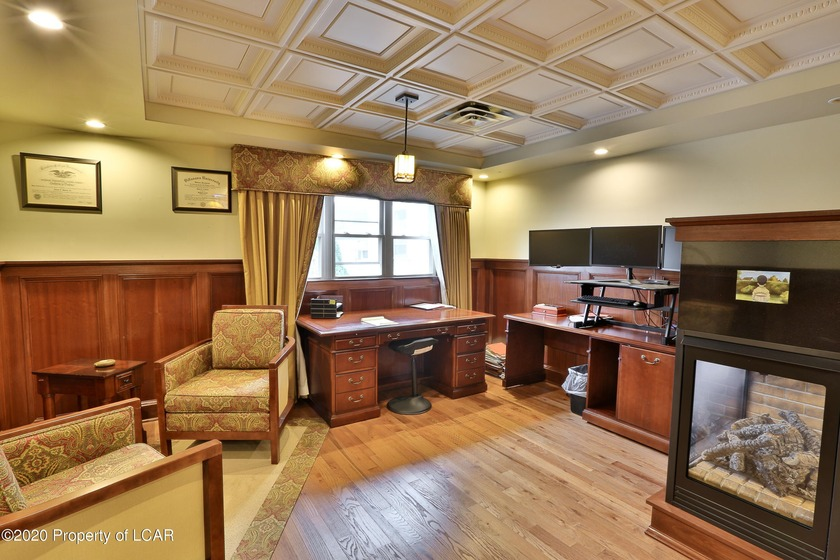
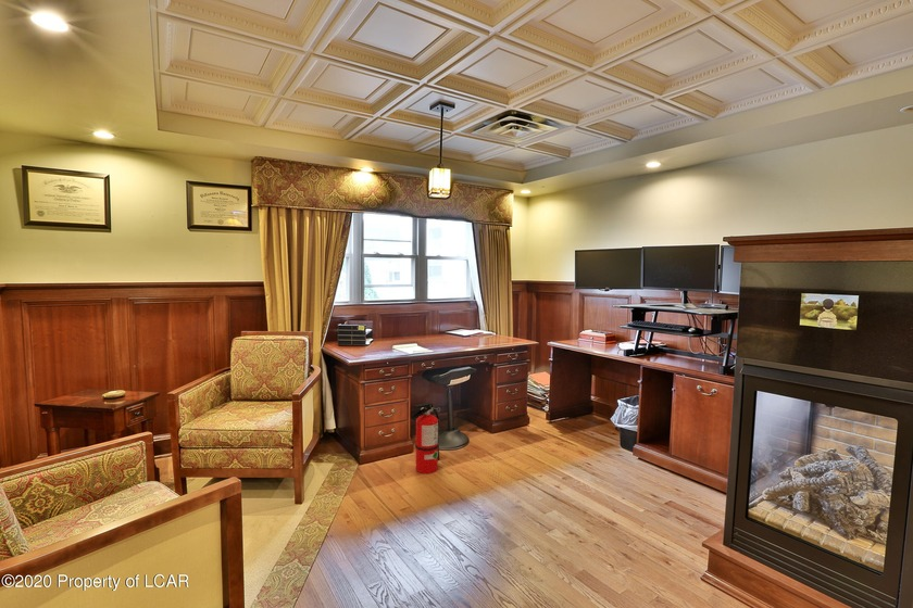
+ fire extinguisher [411,402,441,474]
